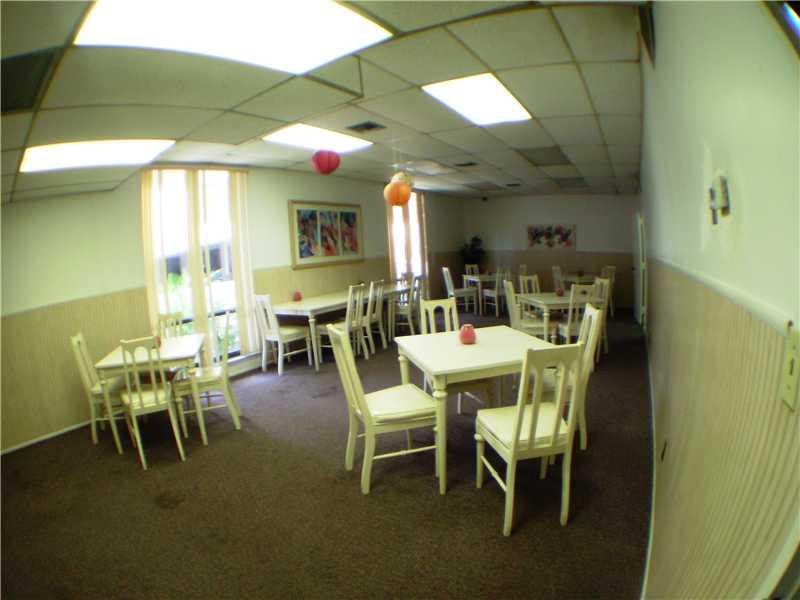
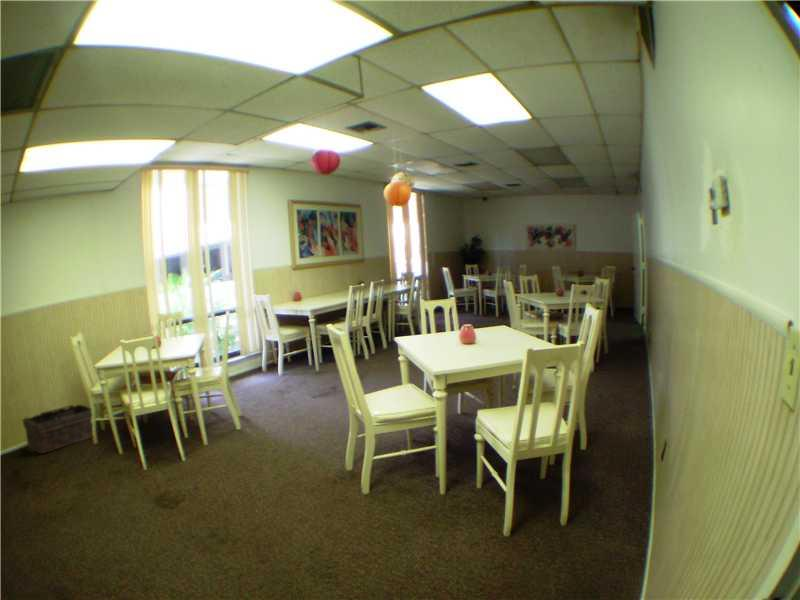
+ basket [21,404,94,454]
